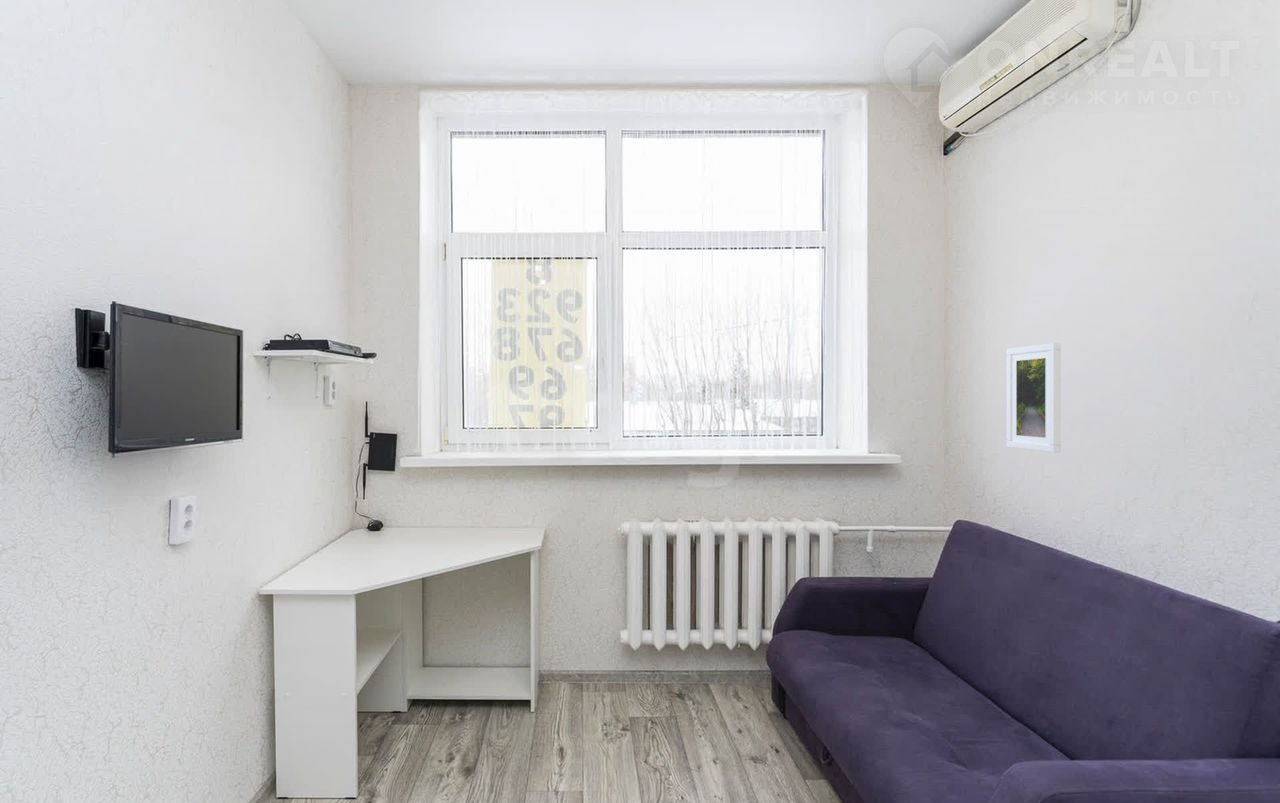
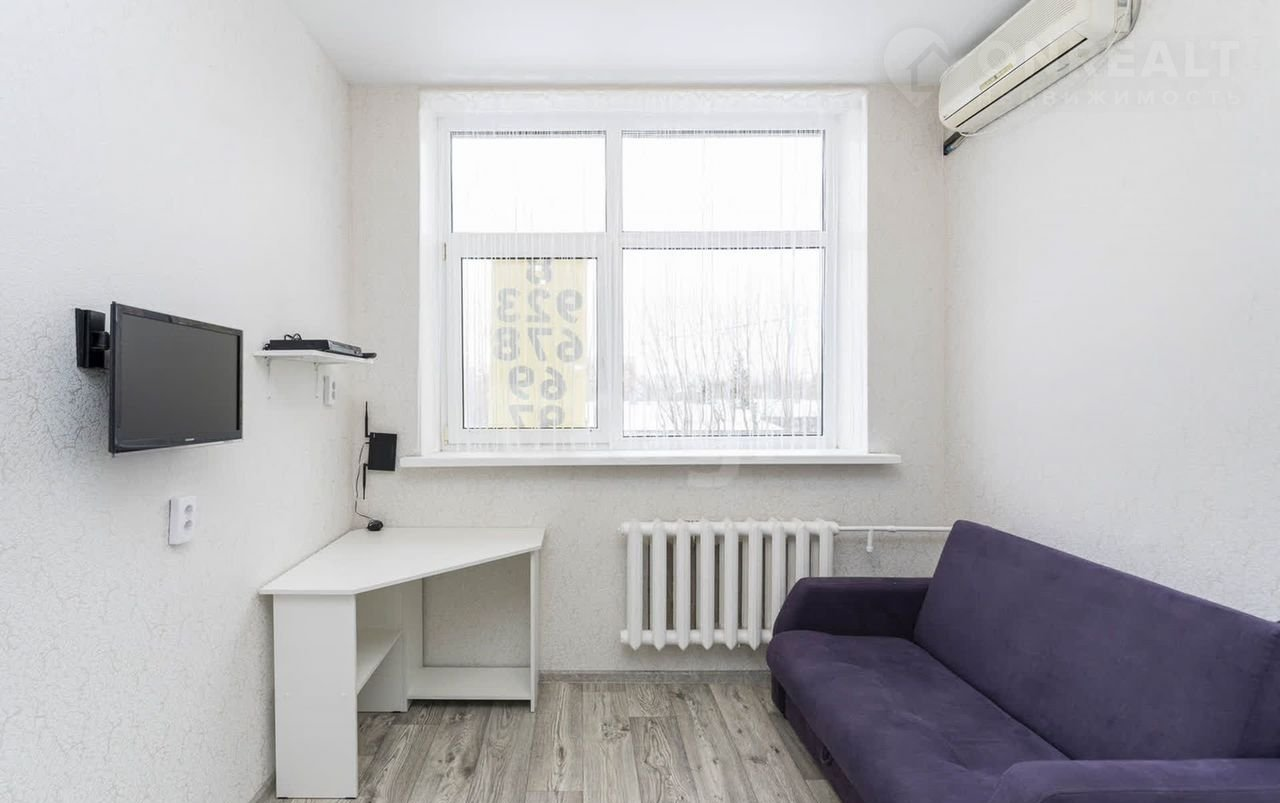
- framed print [1006,342,1061,454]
